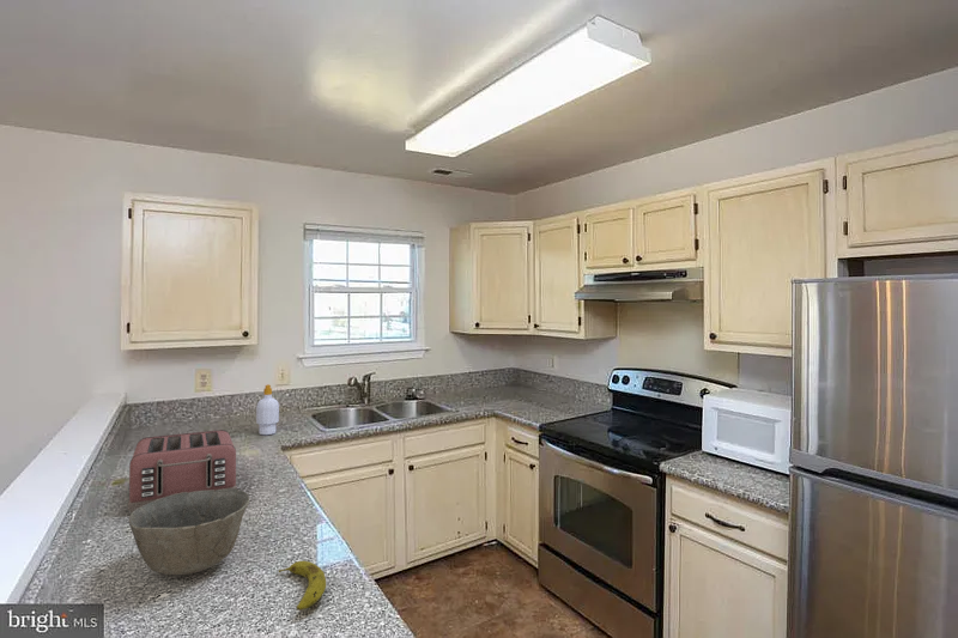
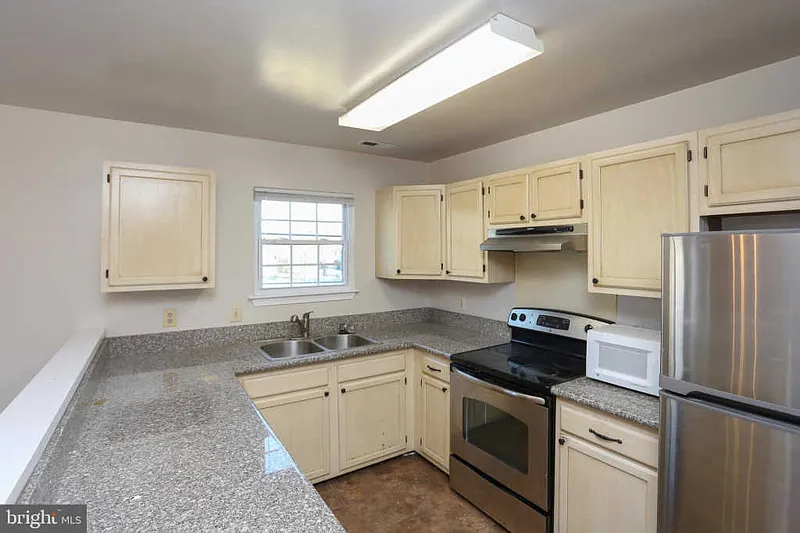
- toaster [127,429,238,514]
- fruit [278,560,327,612]
- soap bottle [255,383,280,436]
- bowl [127,488,250,576]
